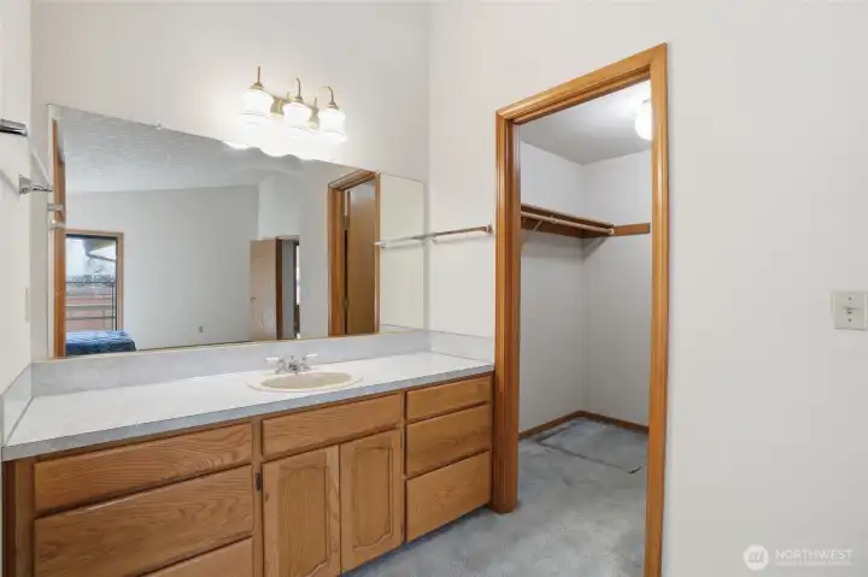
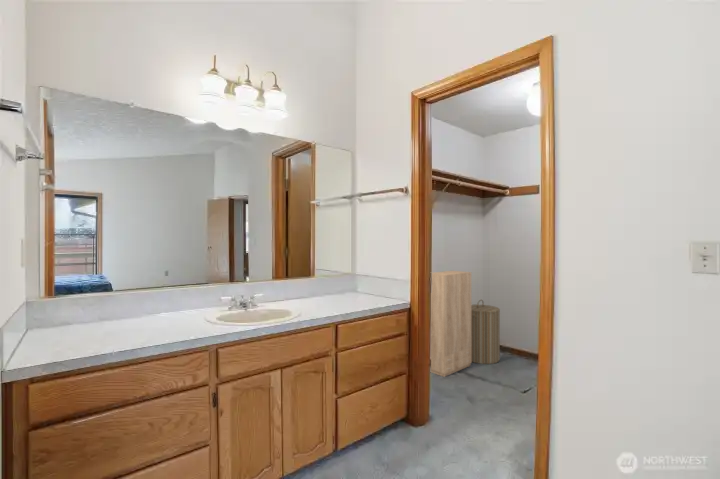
+ cabinet [430,270,473,378]
+ laundry hamper [471,299,501,365]
